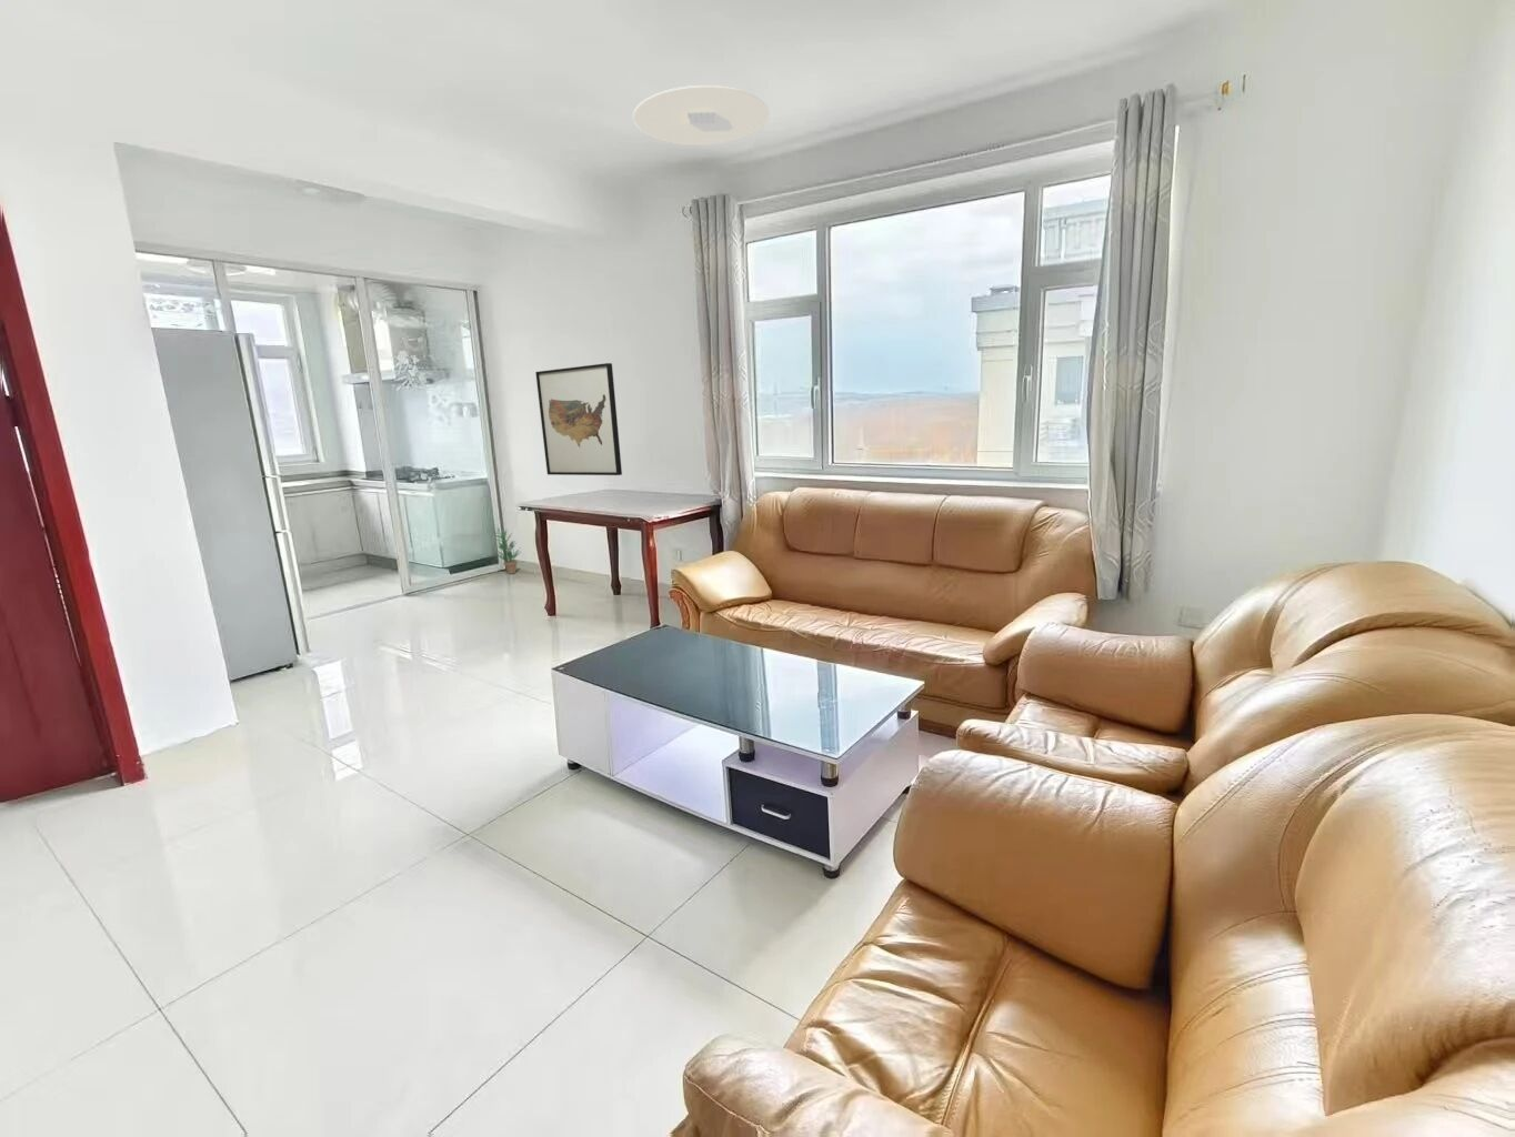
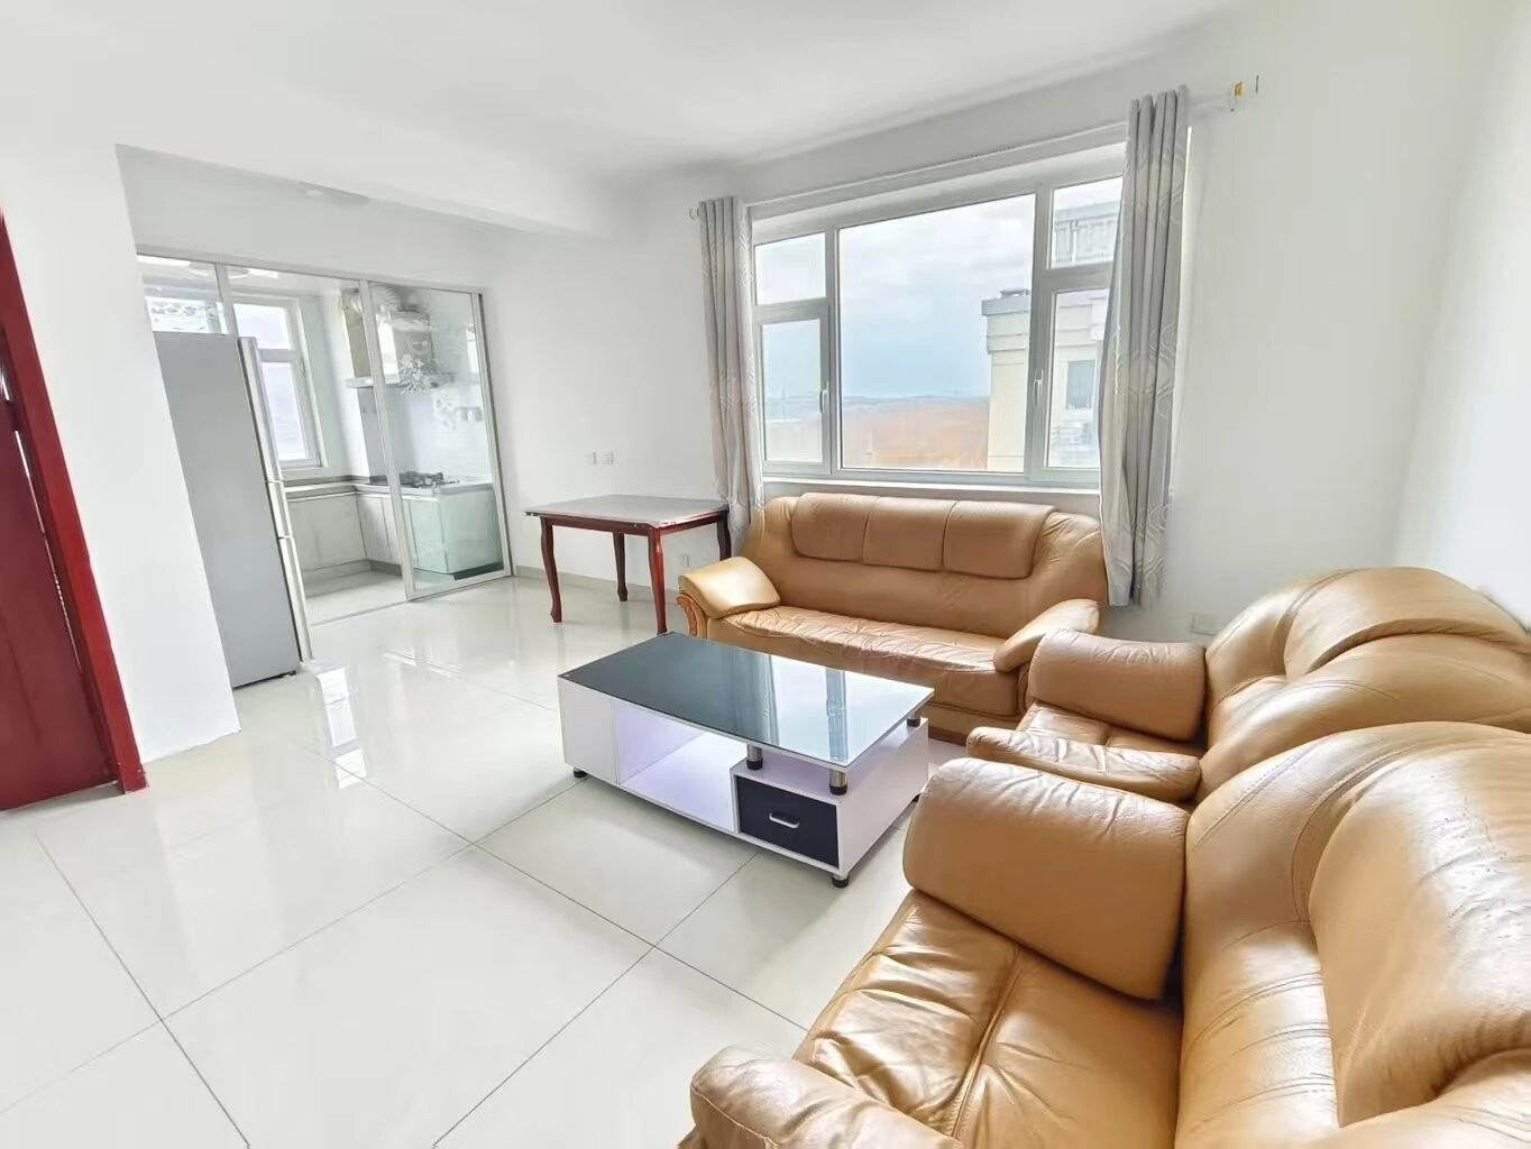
- ceiling light [632,85,771,147]
- potted plant [491,528,521,576]
- wall art [534,362,624,477]
